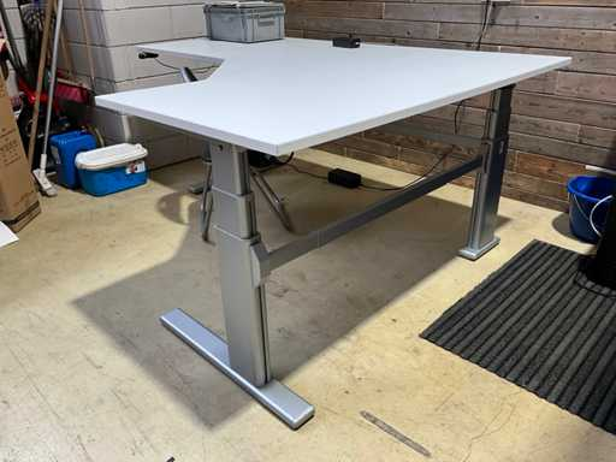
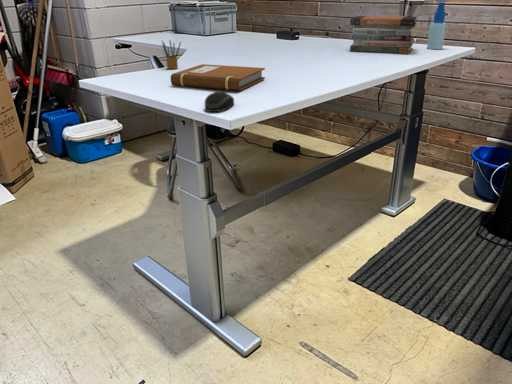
+ spray bottle [426,1,447,50]
+ computer mouse [204,90,235,113]
+ book stack [349,15,418,55]
+ pencil box [161,39,182,70]
+ notebook [170,63,266,91]
